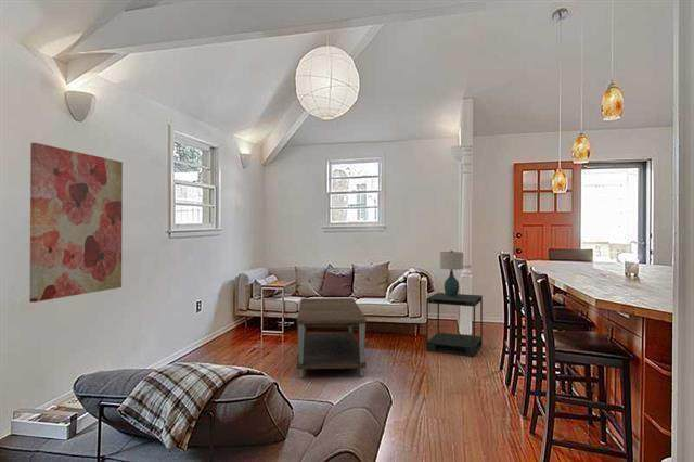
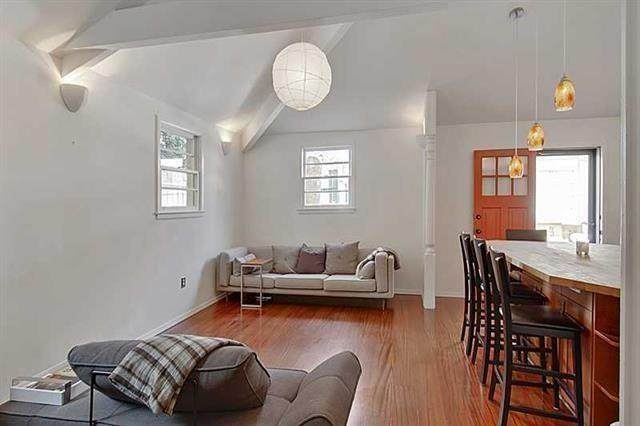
- wall art [28,142,124,304]
- side table [425,292,484,358]
- coffee table [296,297,368,378]
- table lamp [439,249,464,297]
